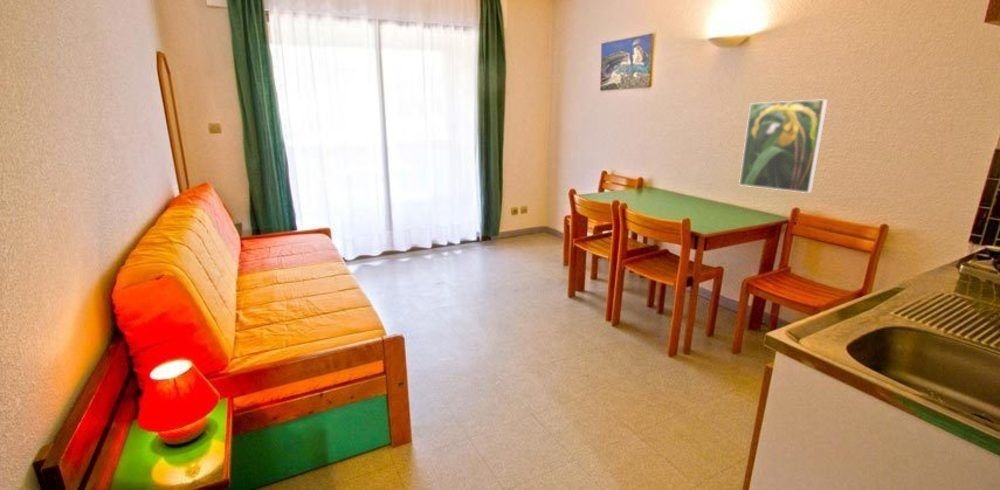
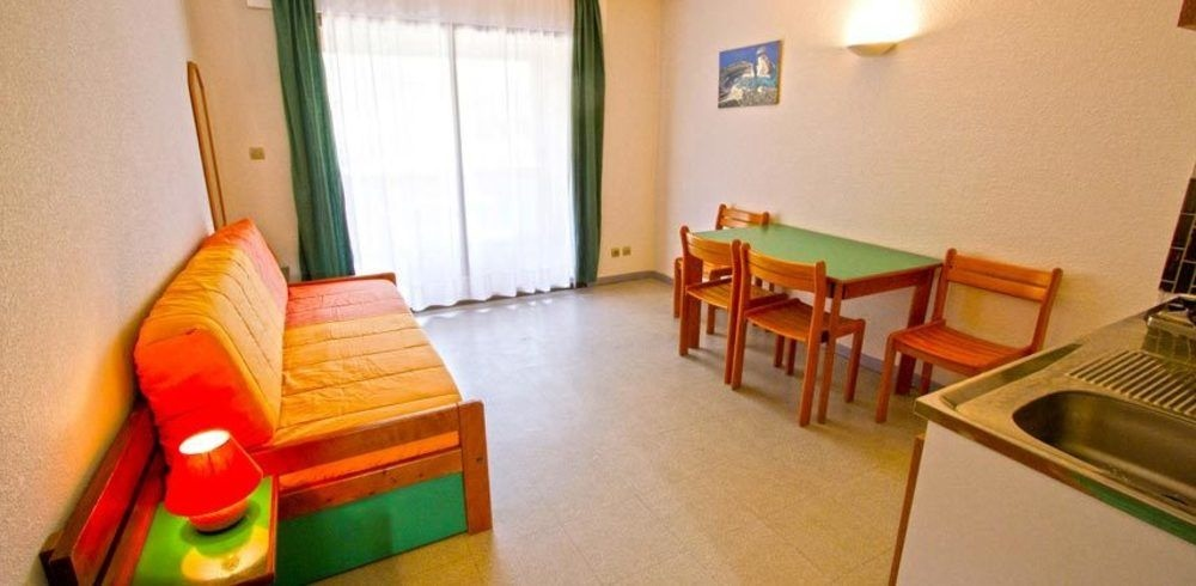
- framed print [738,98,829,194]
